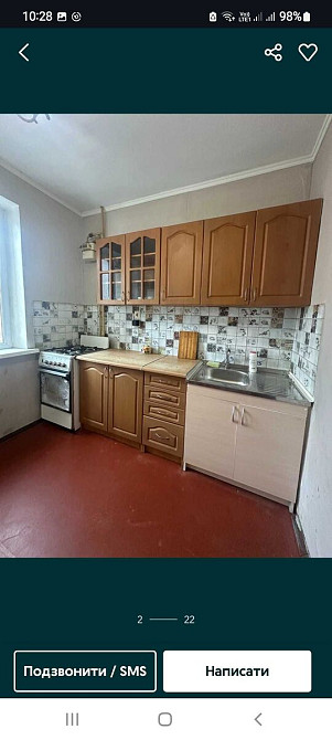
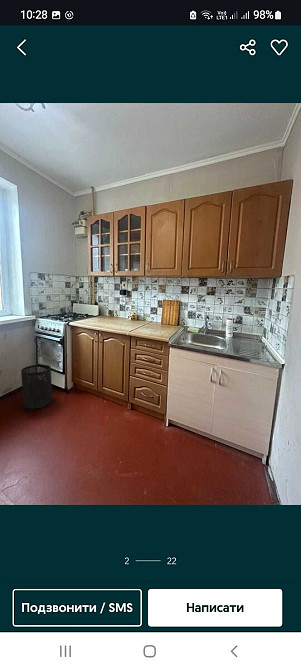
+ trash can [20,364,53,410]
